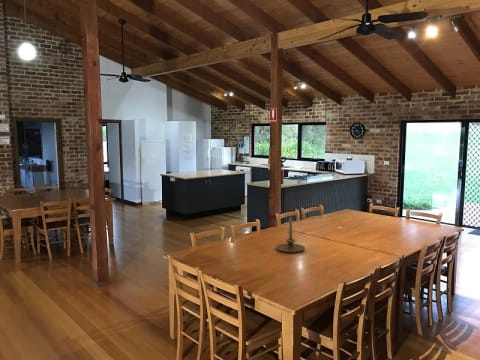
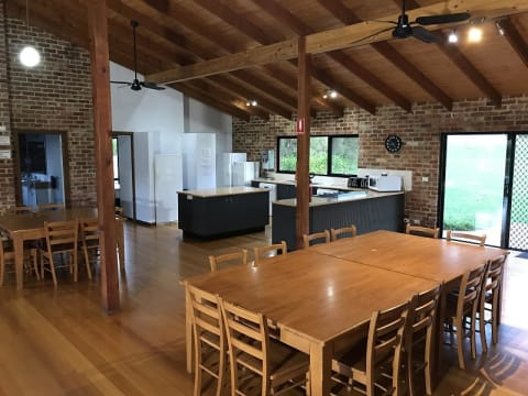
- candle holder [275,216,306,253]
